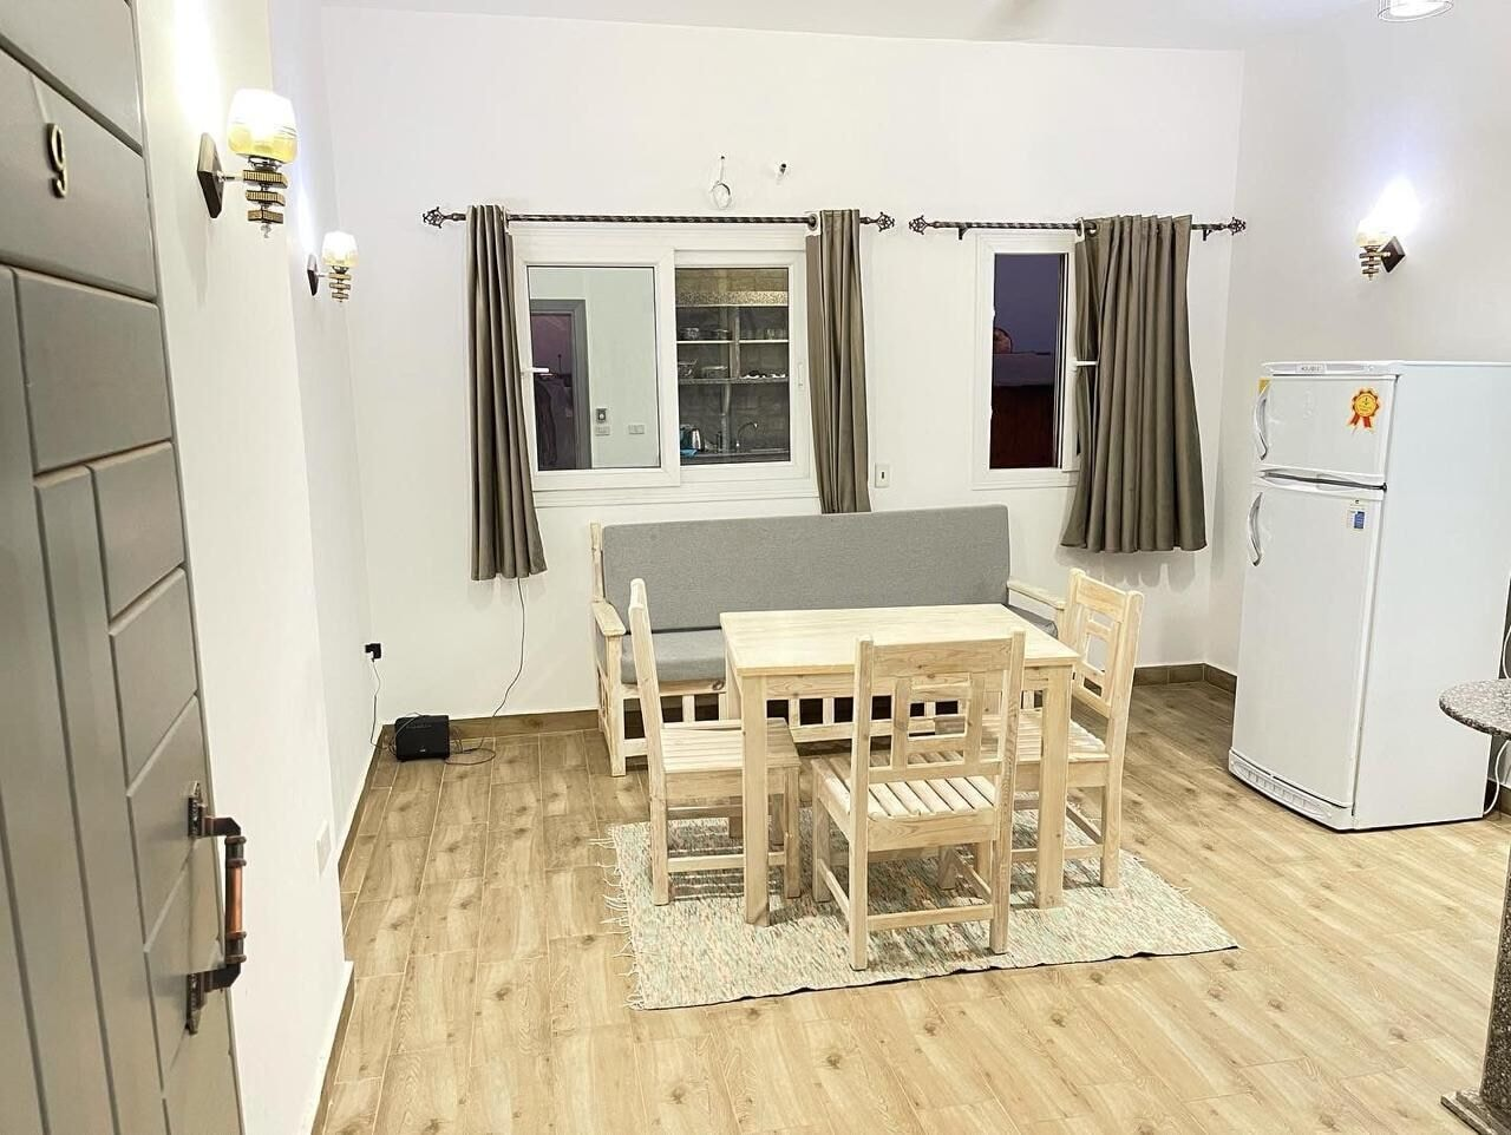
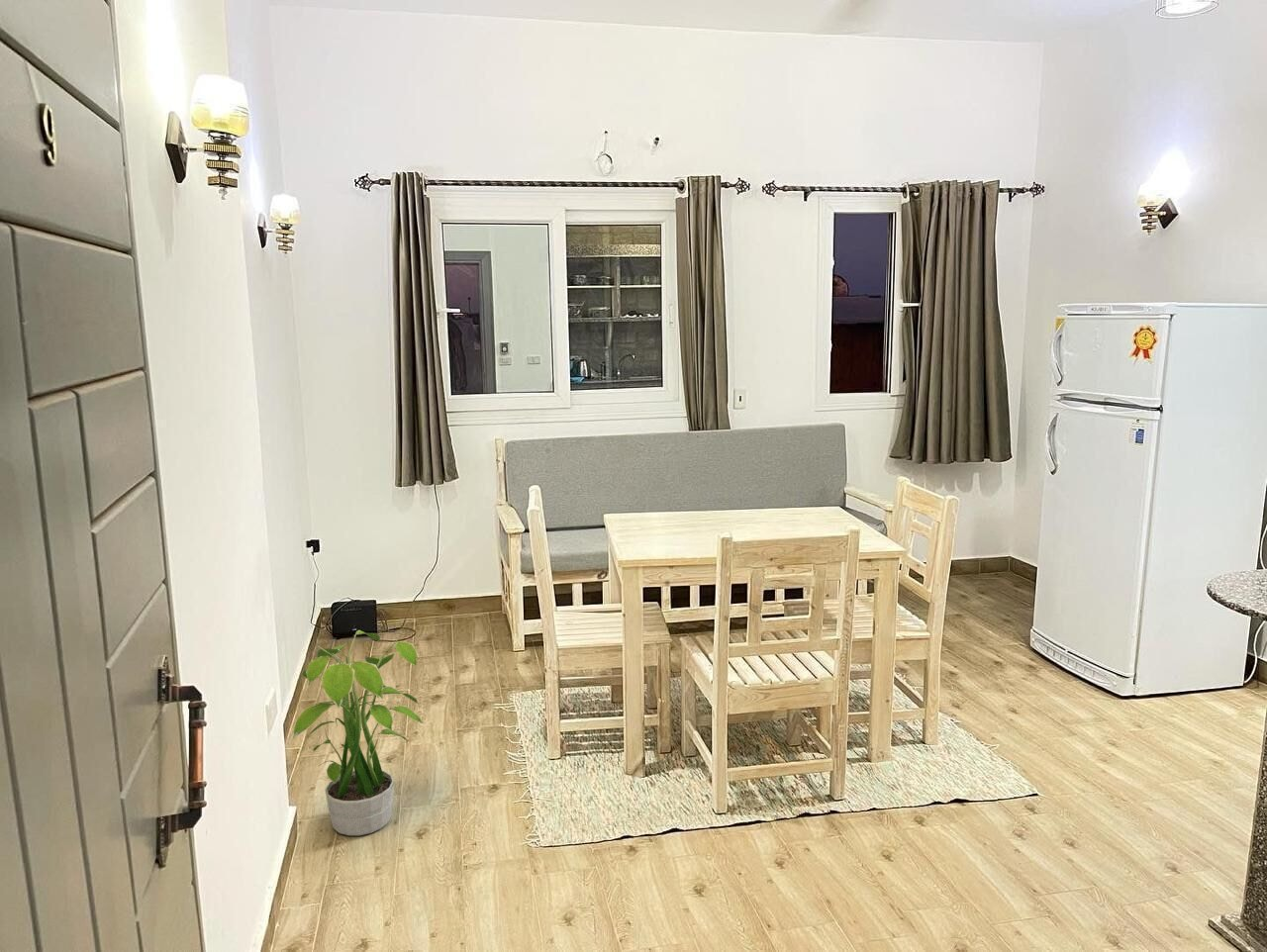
+ potted plant [290,629,424,836]
